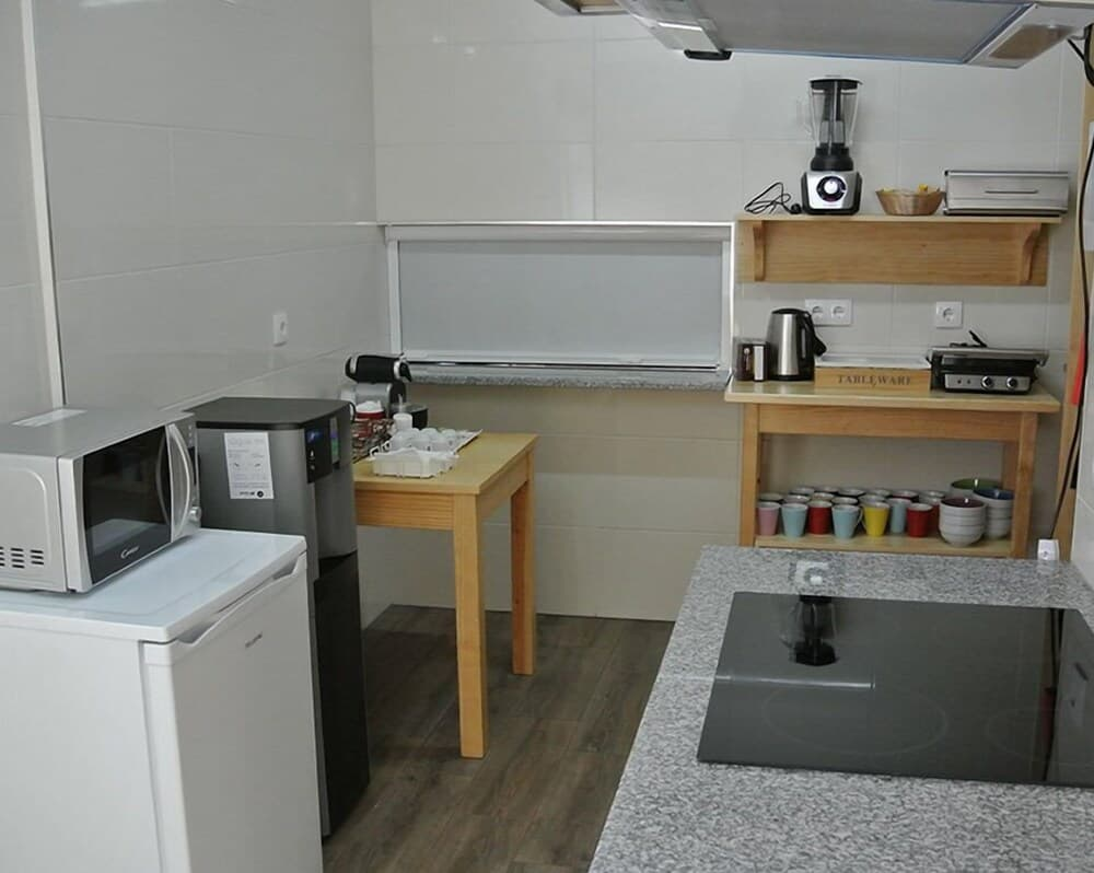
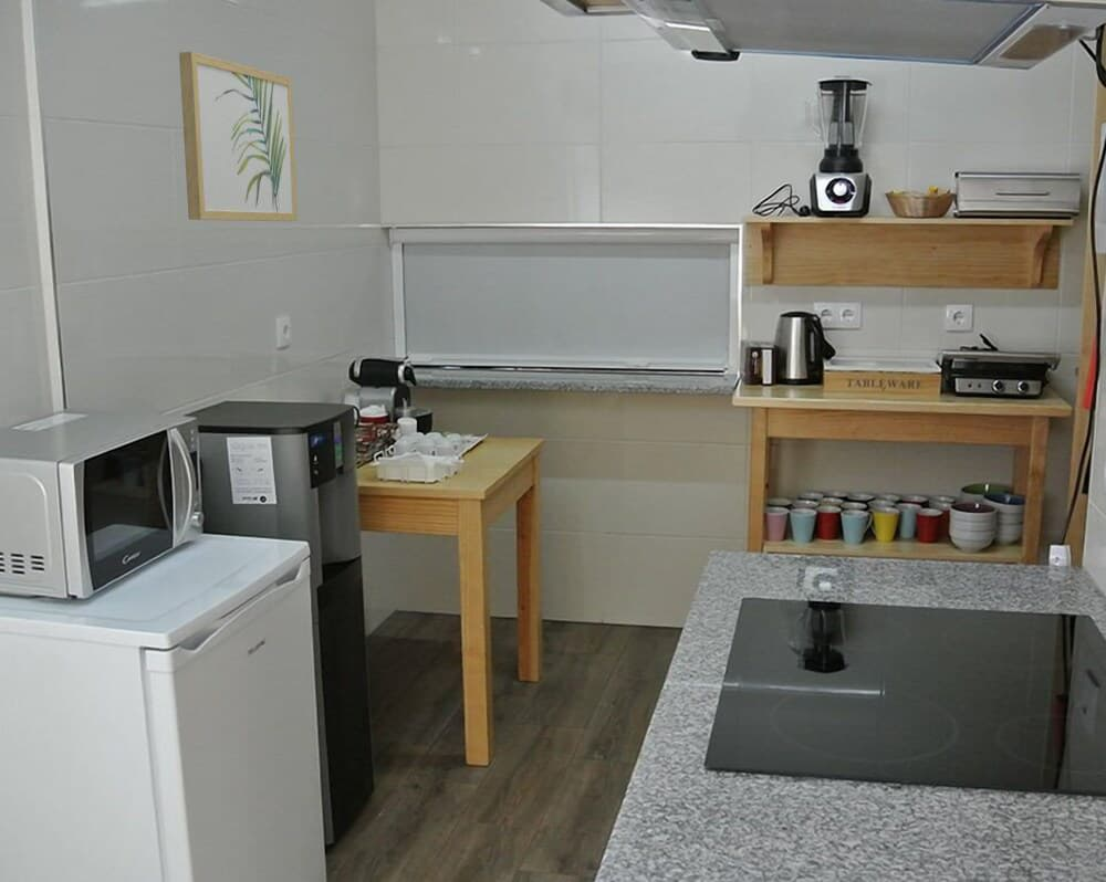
+ wall art [178,51,299,222]
